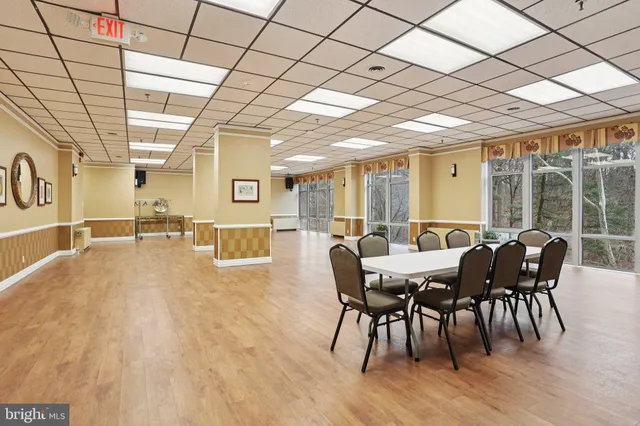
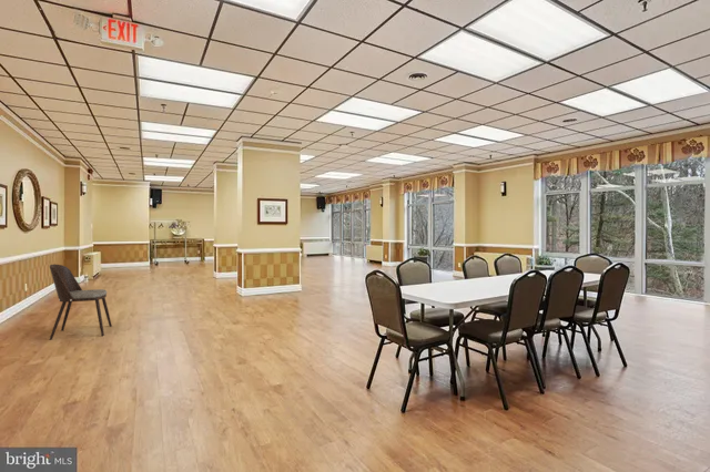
+ dining chair [49,264,113,340]
